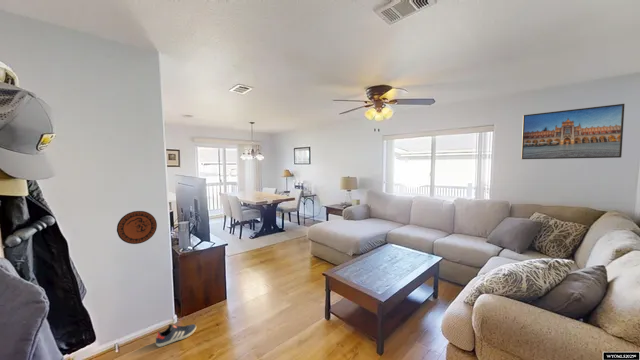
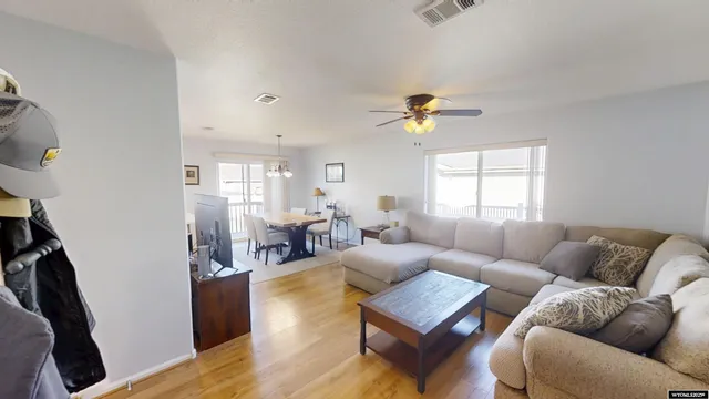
- sneaker [155,323,197,348]
- decorative plate [116,210,158,245]
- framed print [520,103,626,160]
